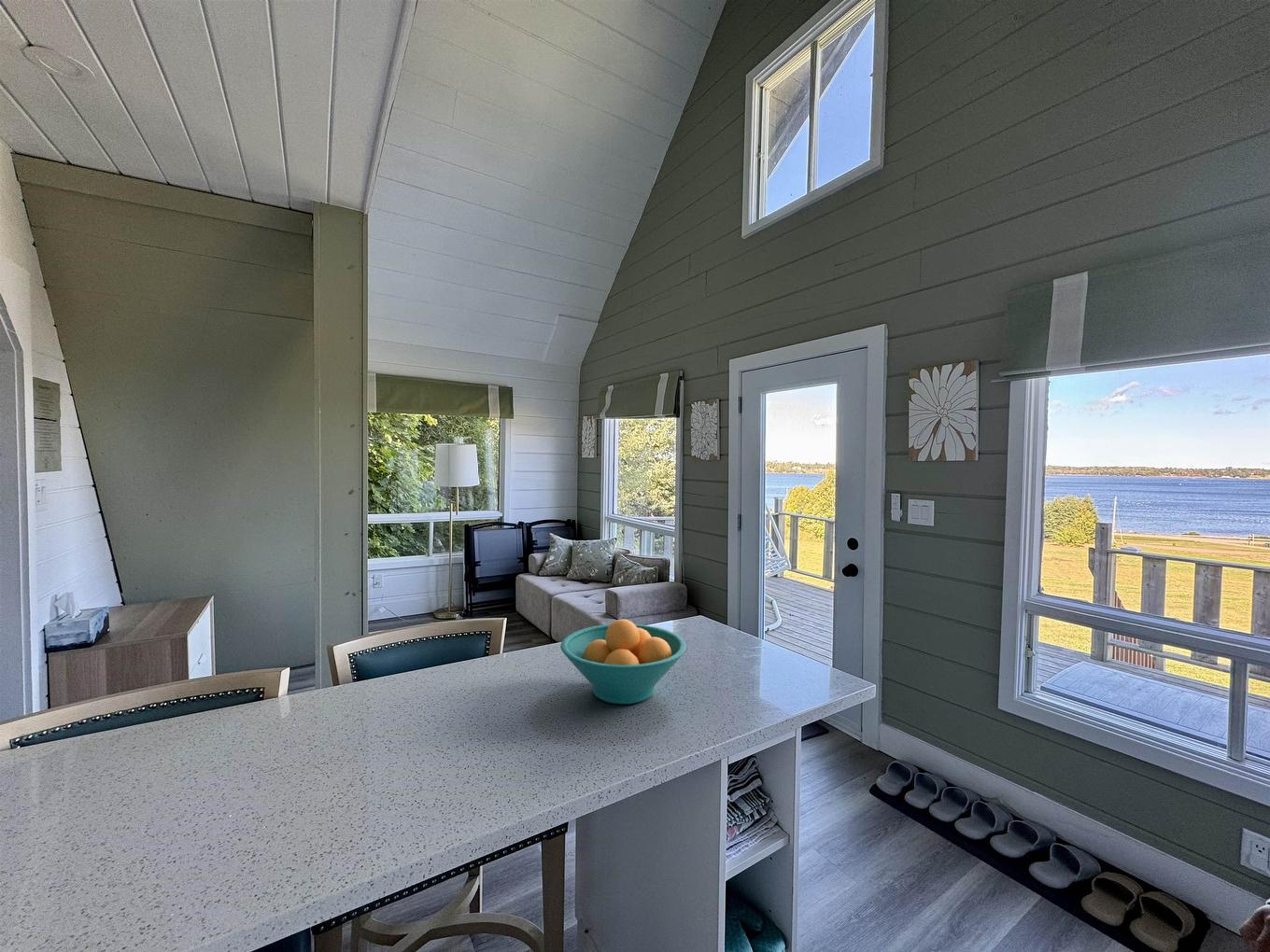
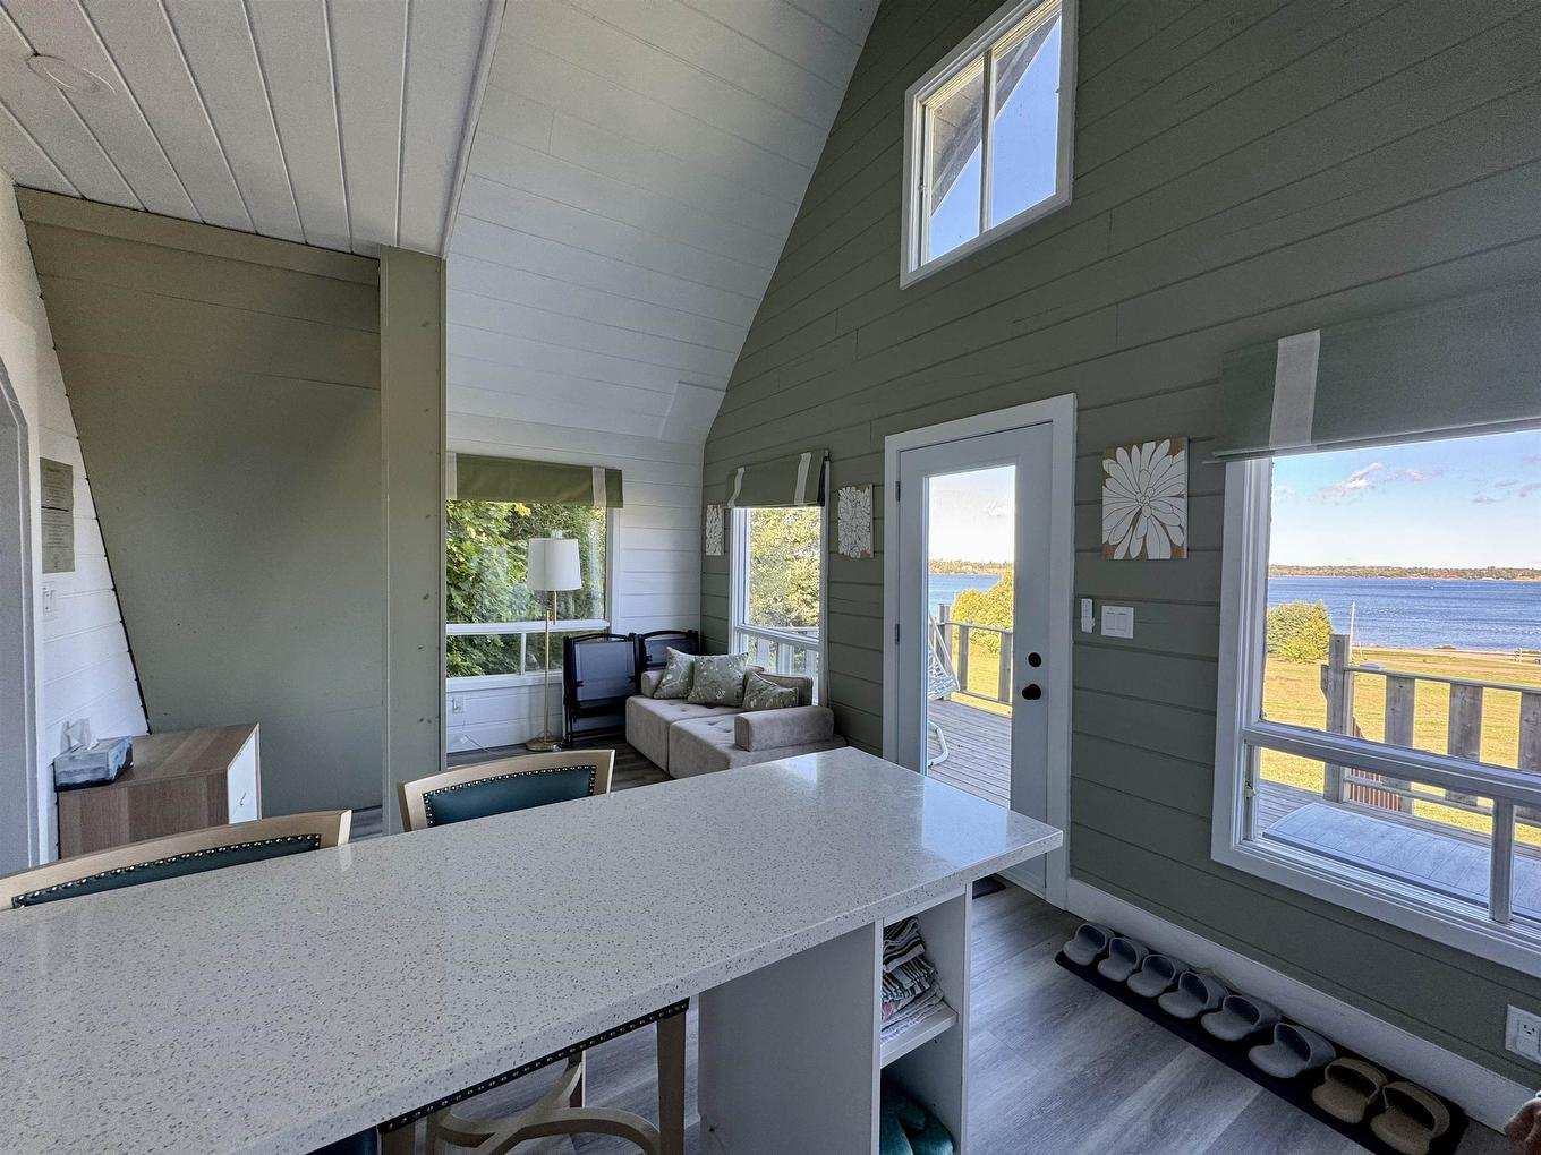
- fruit bowl [559,618,687,705]
